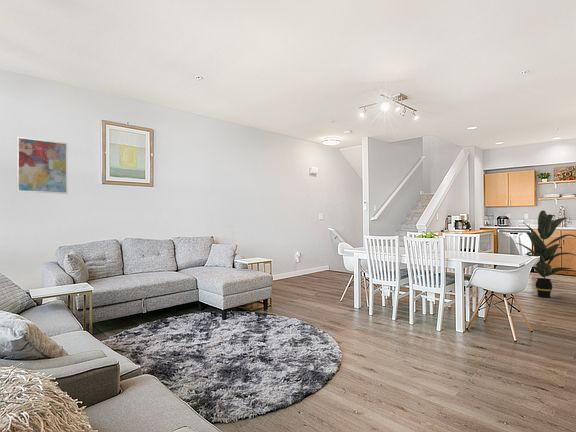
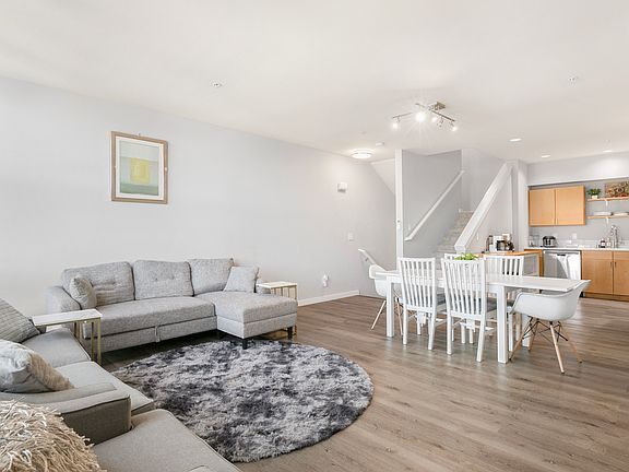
- wall art [16,136,68,195]
- indoor plant [515,209,576,299]
